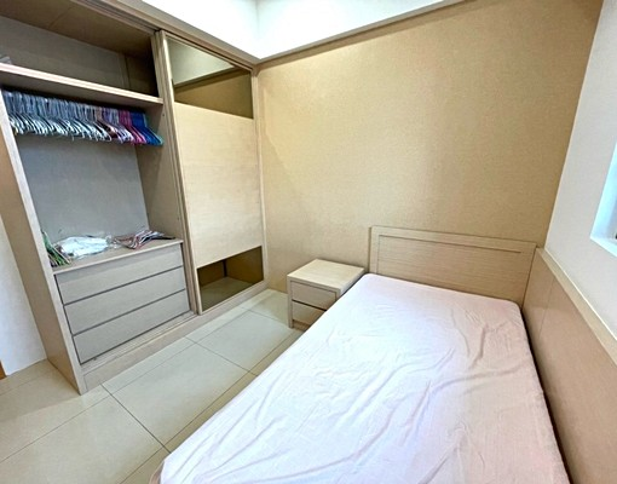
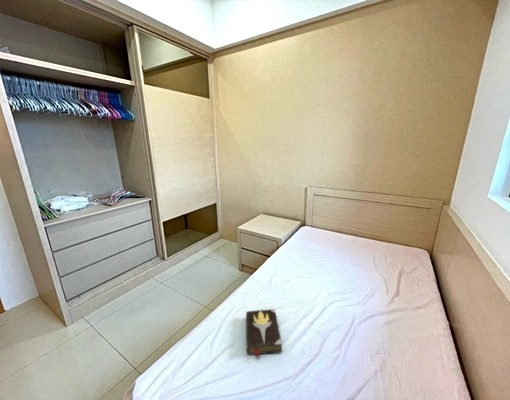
+ hardback book [245,308,283,358]
